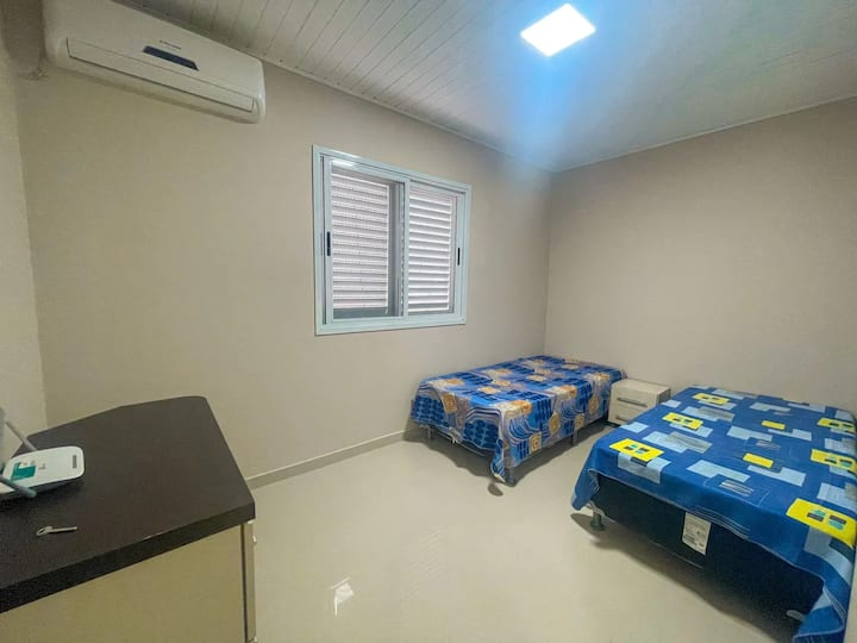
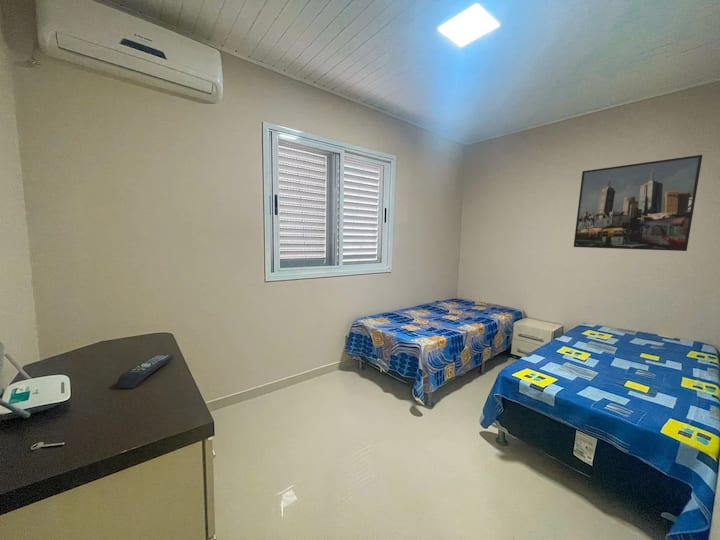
+ remote control [117,353,175,389]
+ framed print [573,154,704,252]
